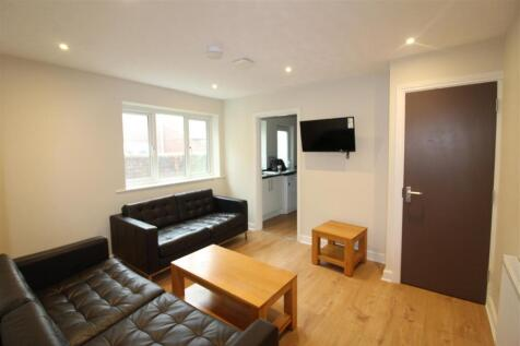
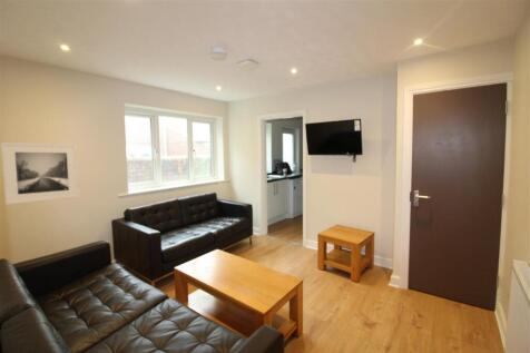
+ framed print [0,141,80,206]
